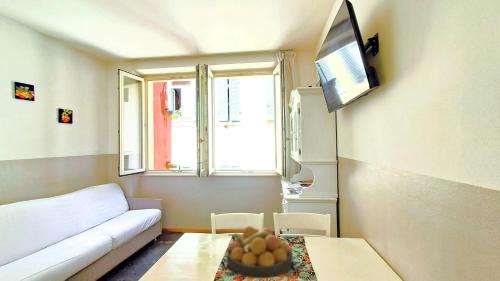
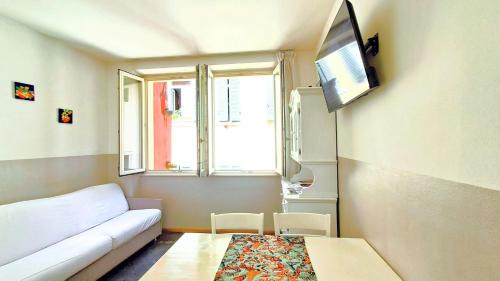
- fruit bowl [226,225,294,279]
